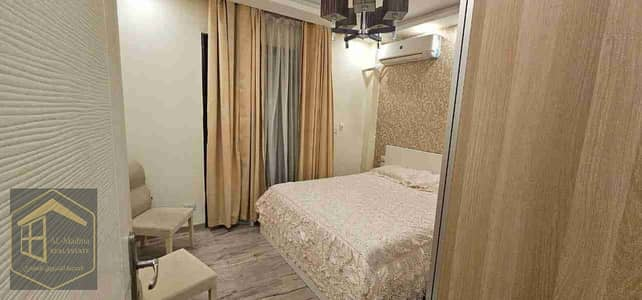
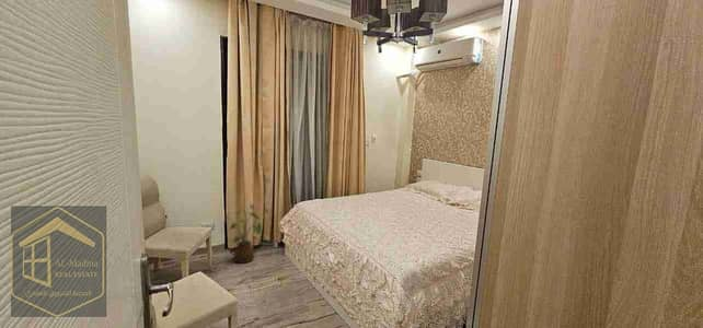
+ house plant [222,203,270,265]
